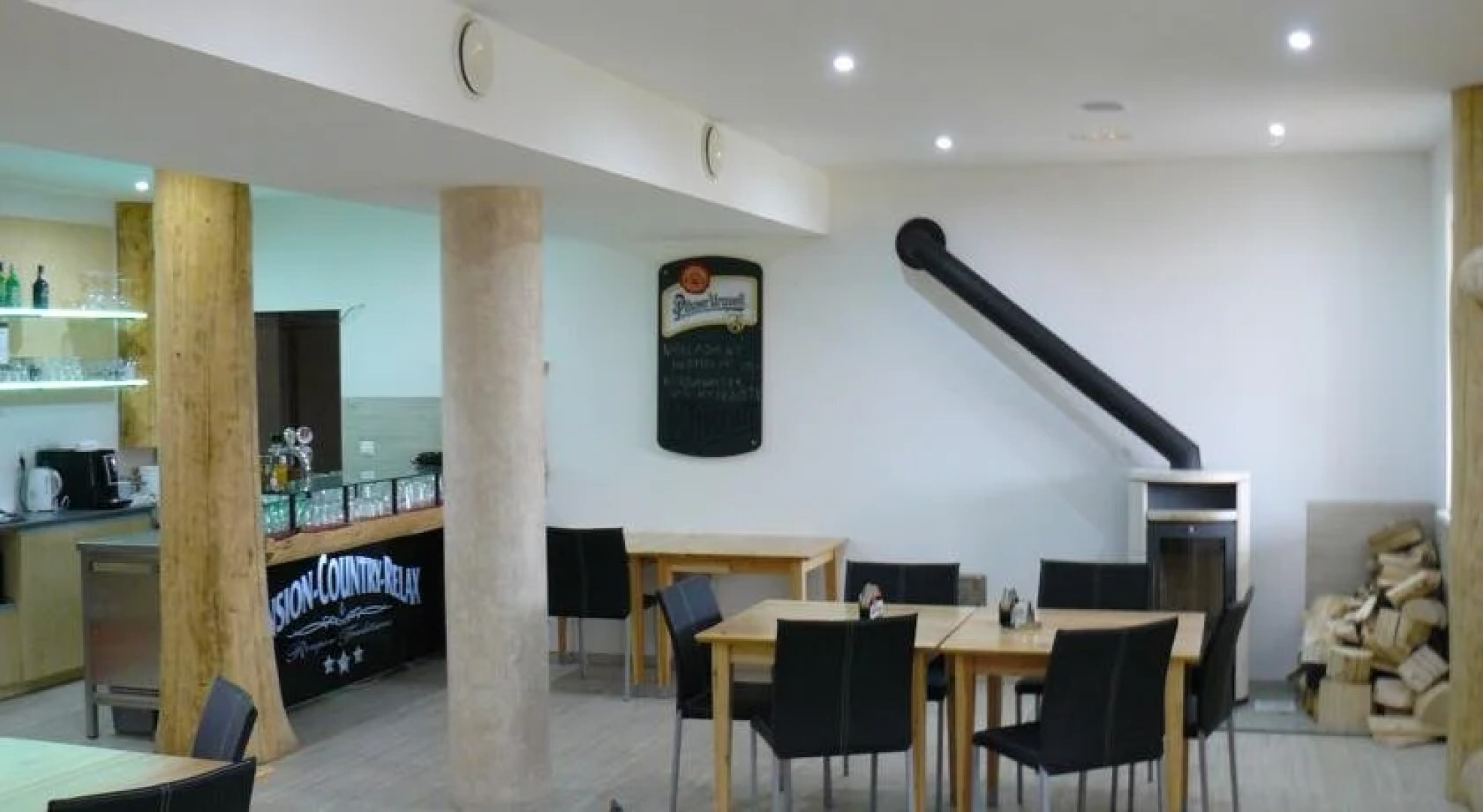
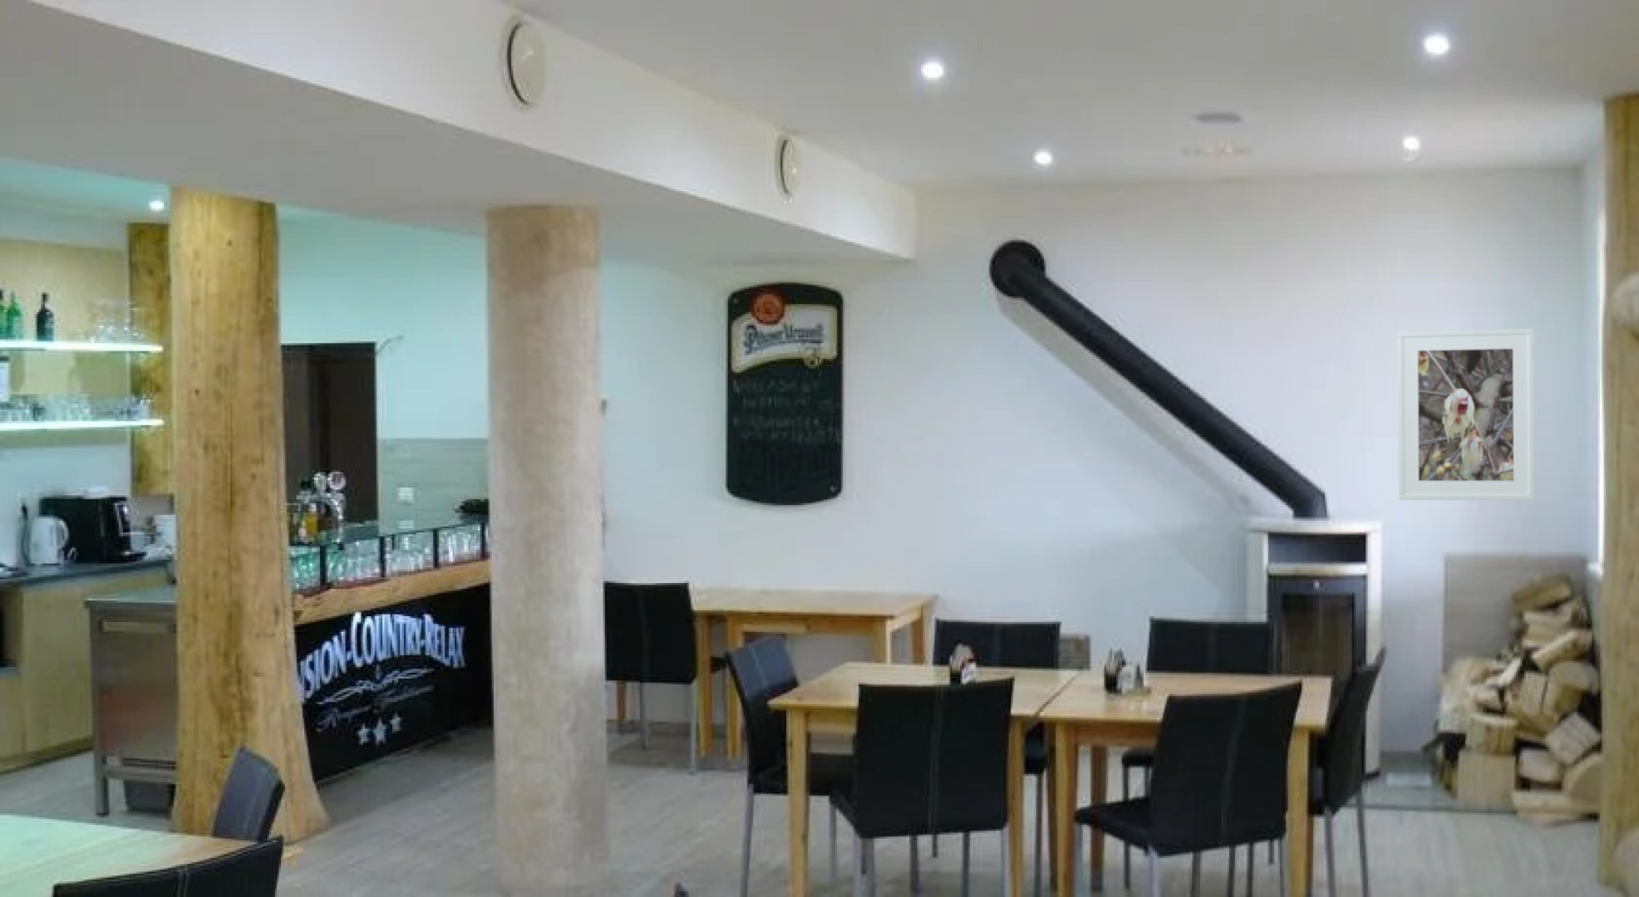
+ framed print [1396,328,1535,500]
